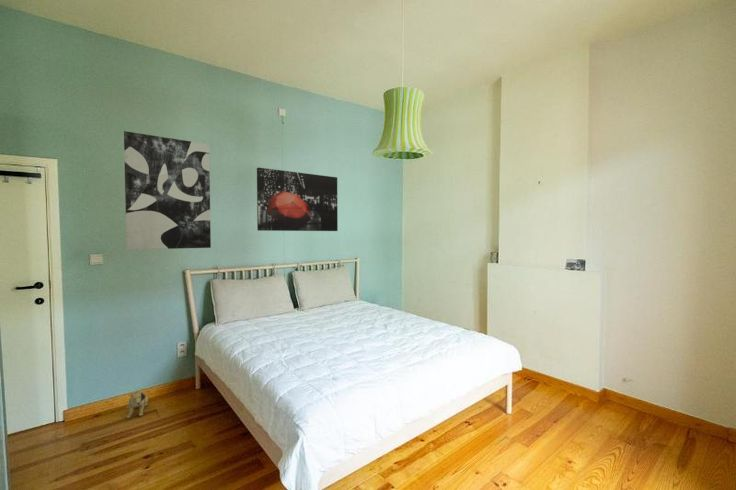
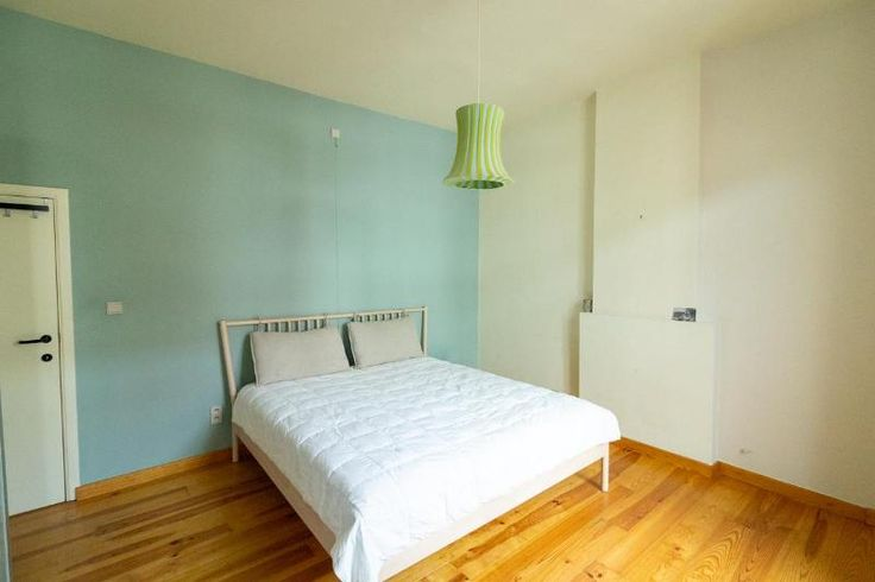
- wall art [256,167,339,232]
- plush toy [126,388,149,419]
- wall art [123,130,212,251]
